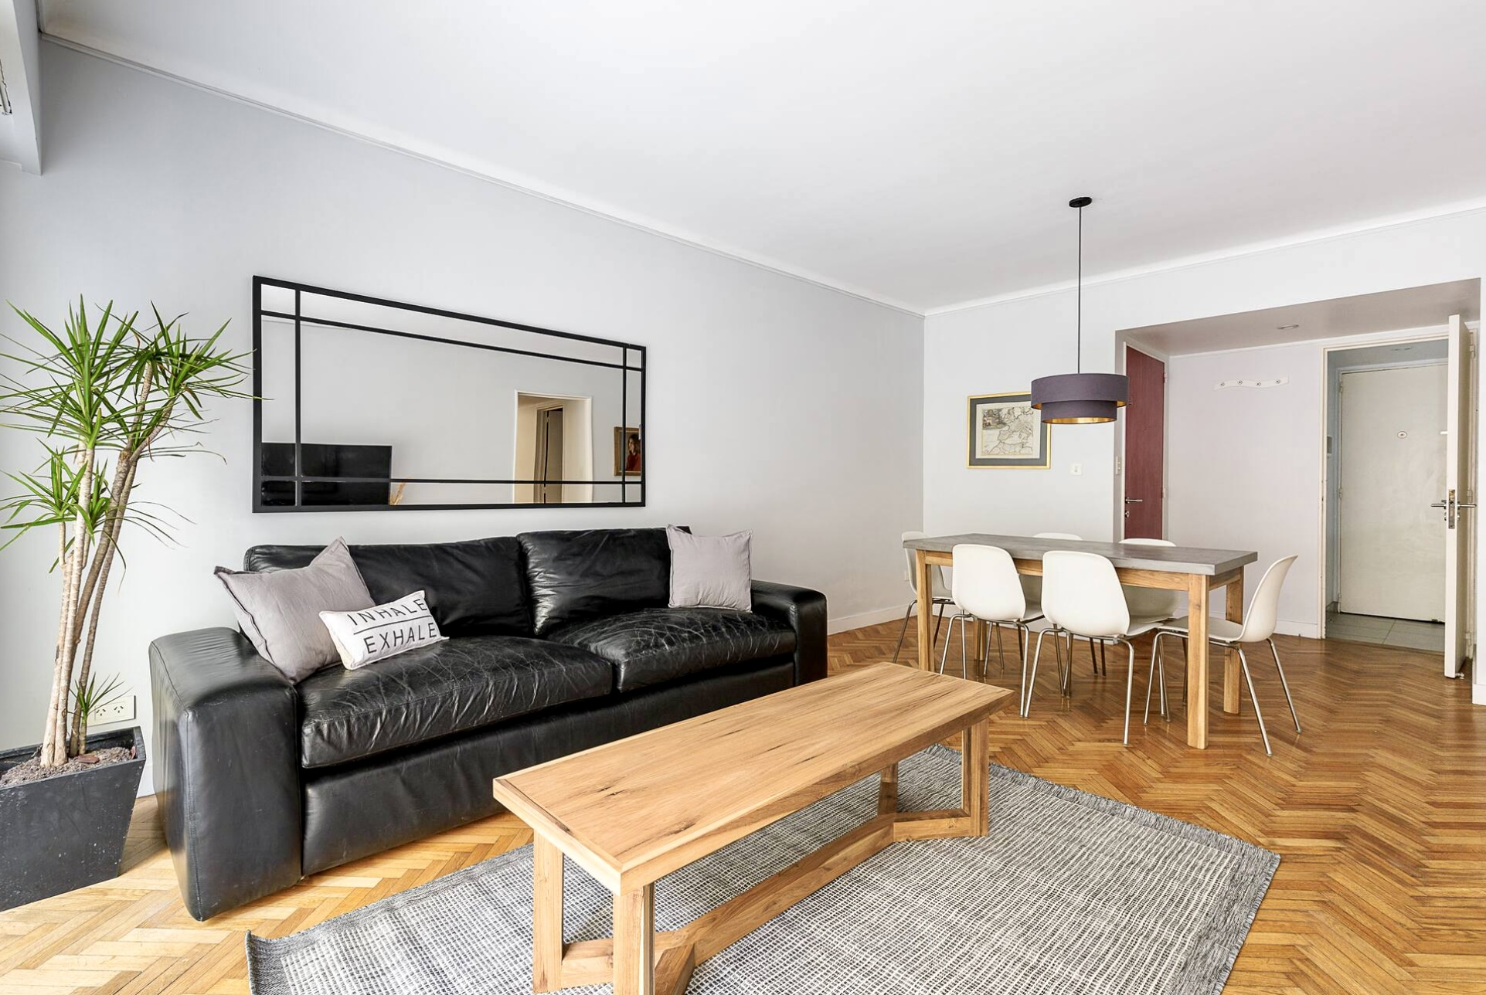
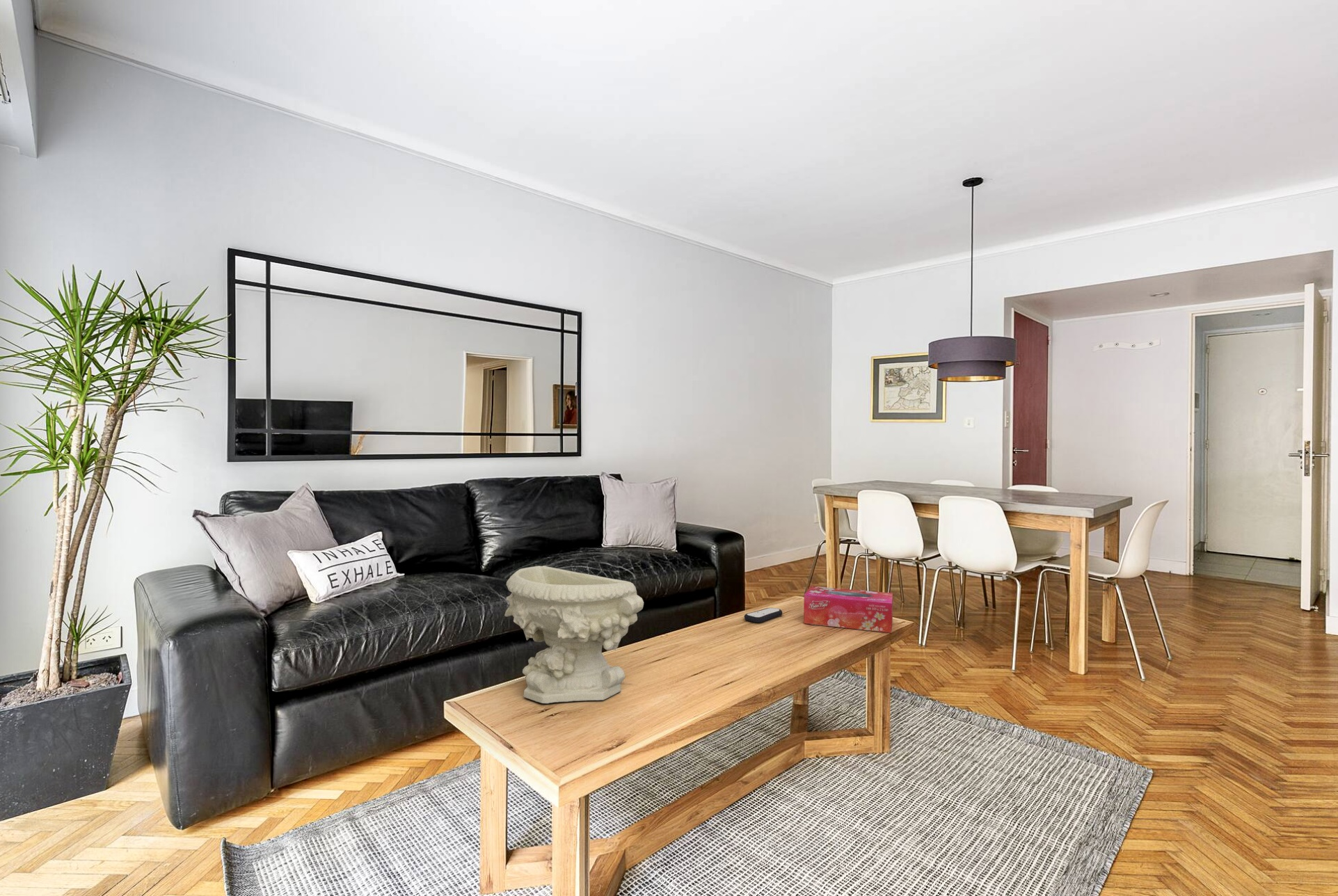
+ remote control [744,607,783,623]
+ decorative bowl [504,565,644,704]
+ tissue box [803,586,893,634]
